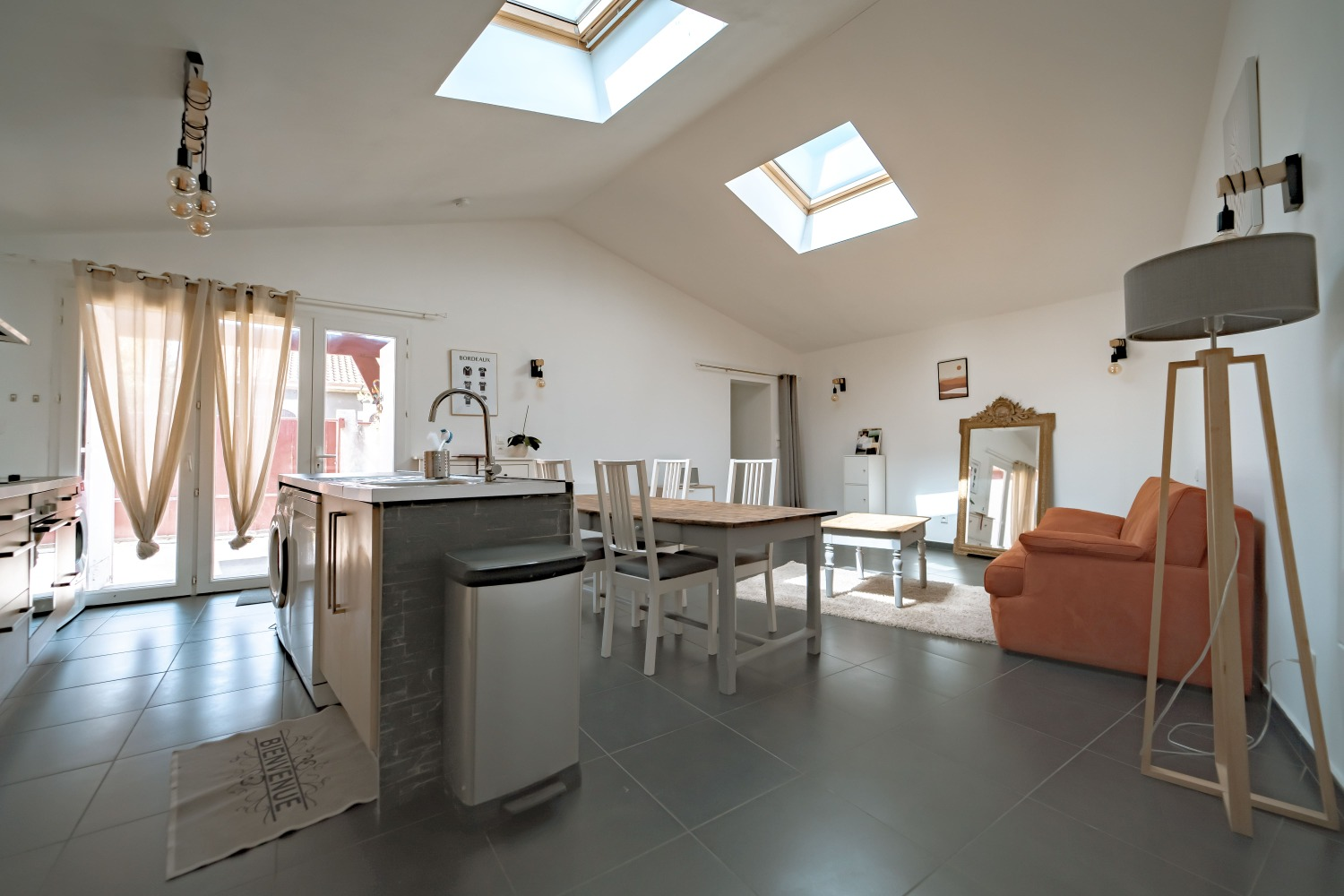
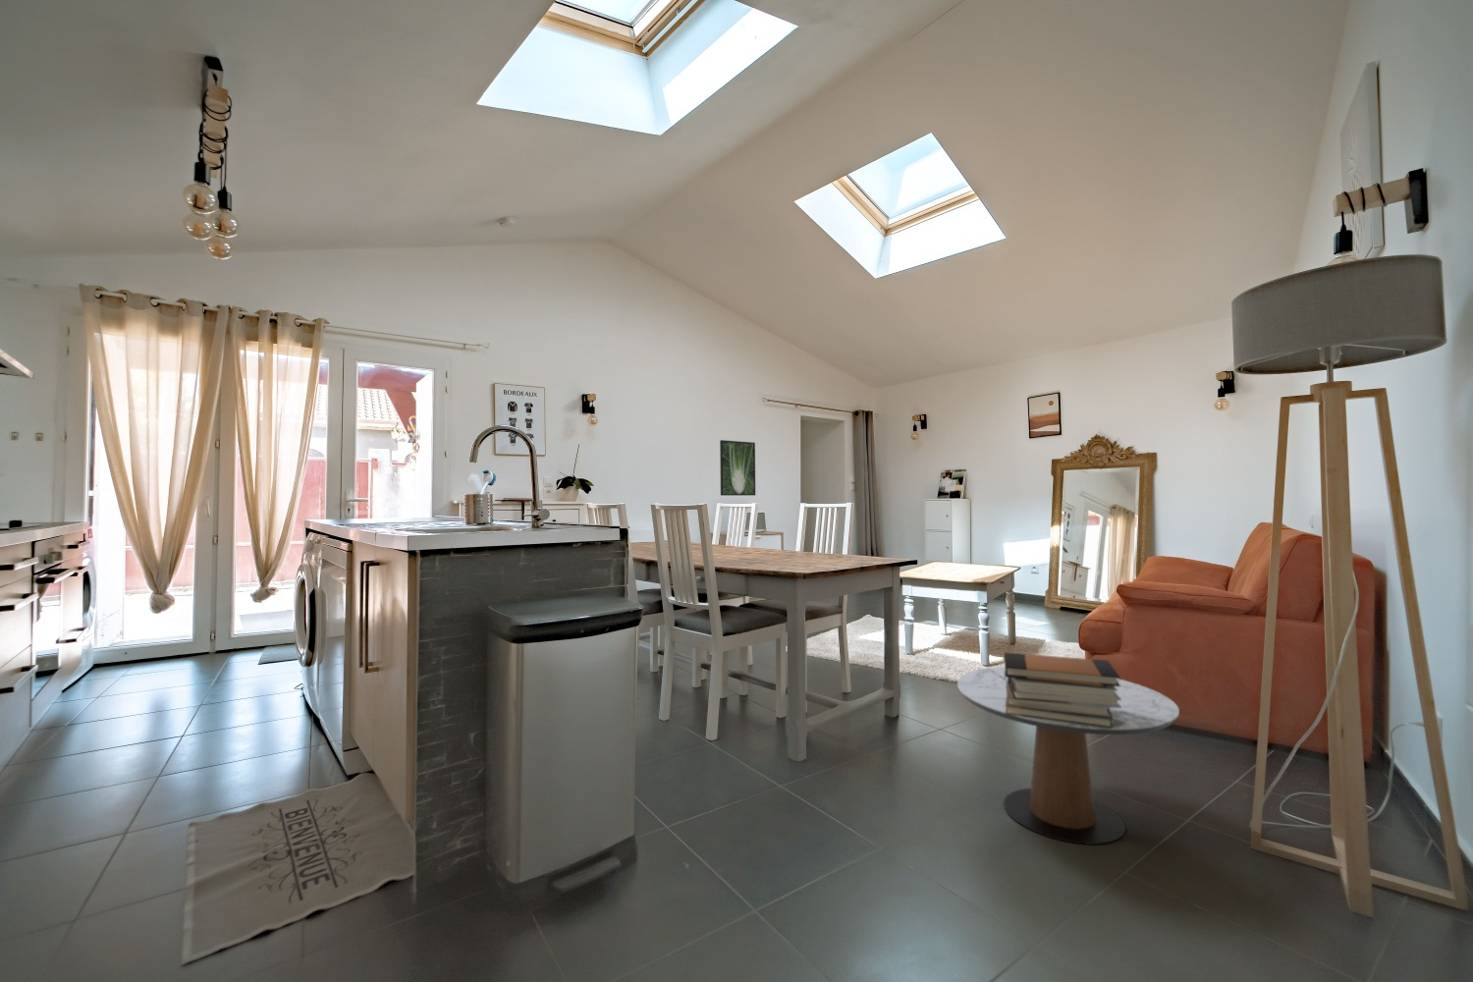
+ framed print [719,439,756,496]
+ side table [957,665,1180,845]
+ book stack [1004,651,1121,729]
